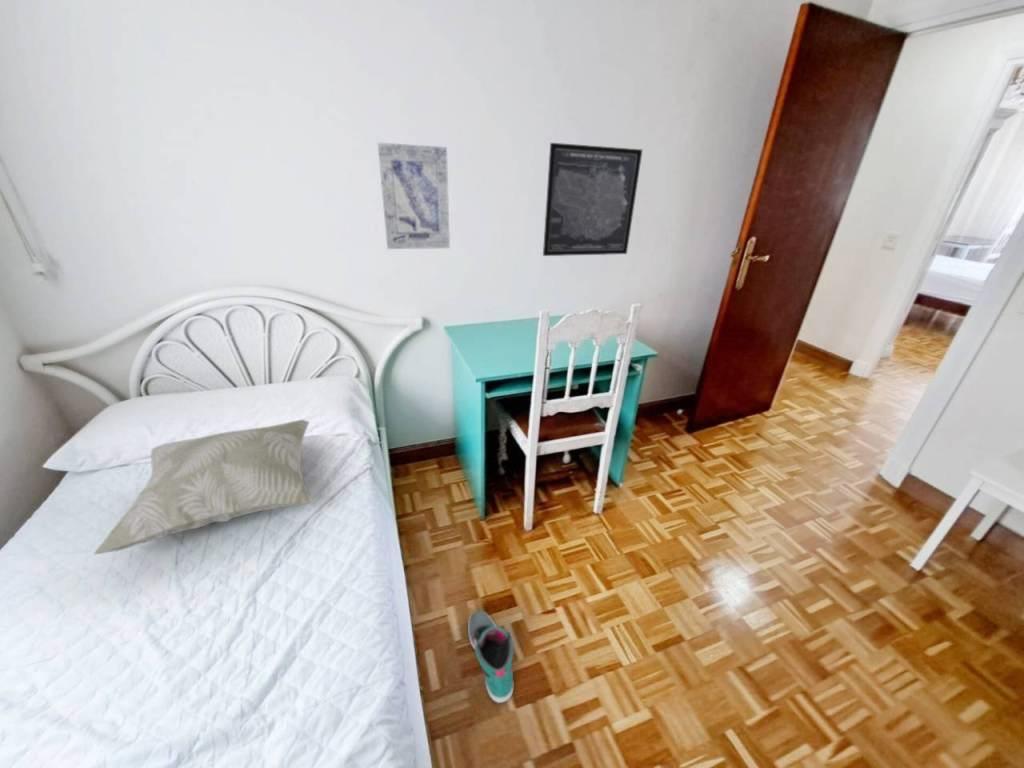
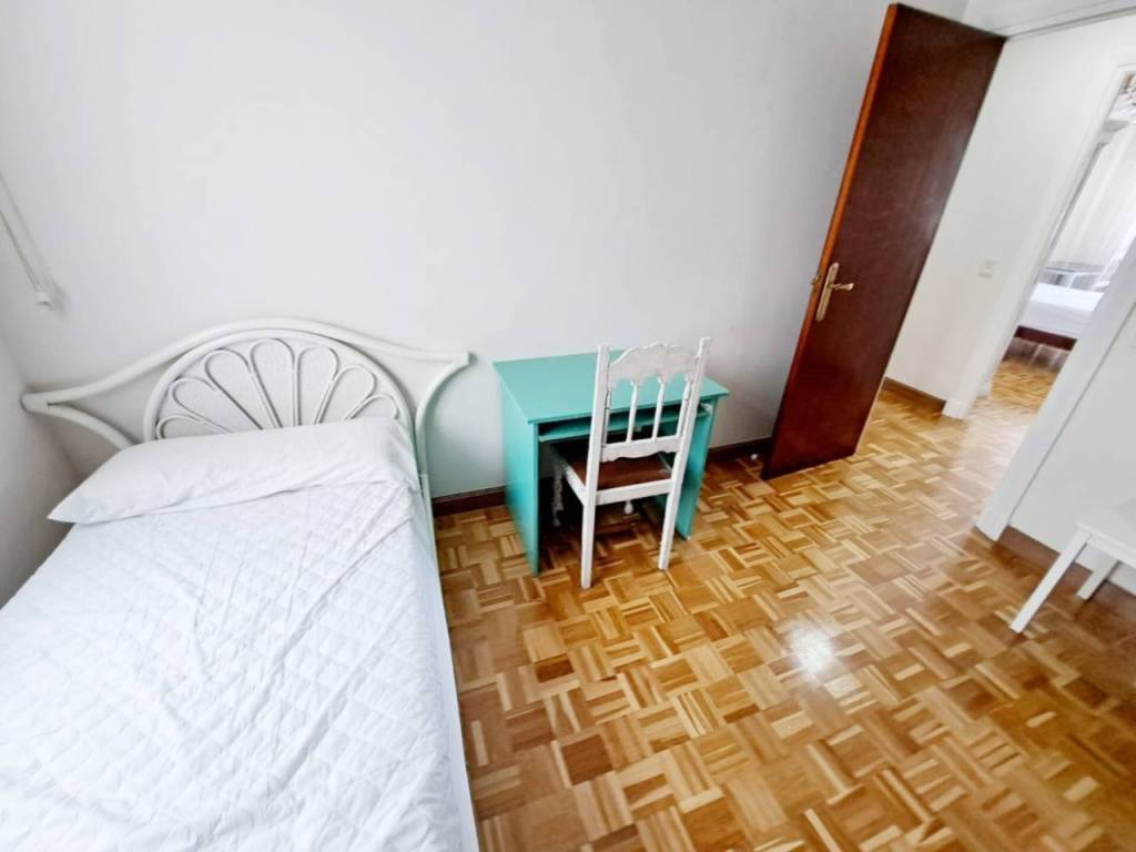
- decorative pillow [93,419,313,555]
- wall art [377,142,451,250]
- wall art [542,142,643,257]
- sneaker [467,610,515,704]
